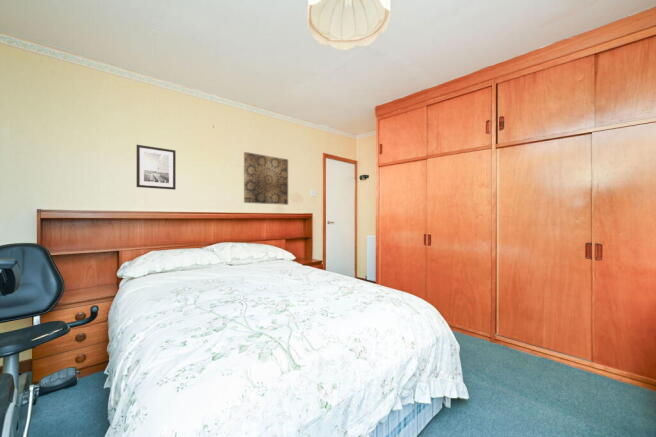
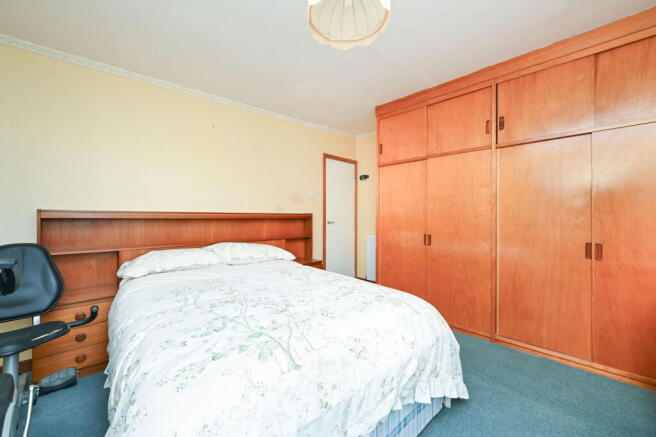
- wall art [243,151,289,206]
- wall art [136,144,177,190]
